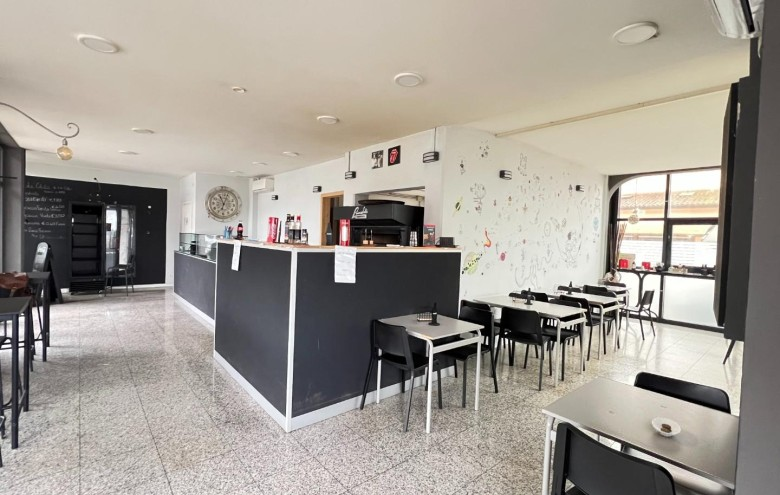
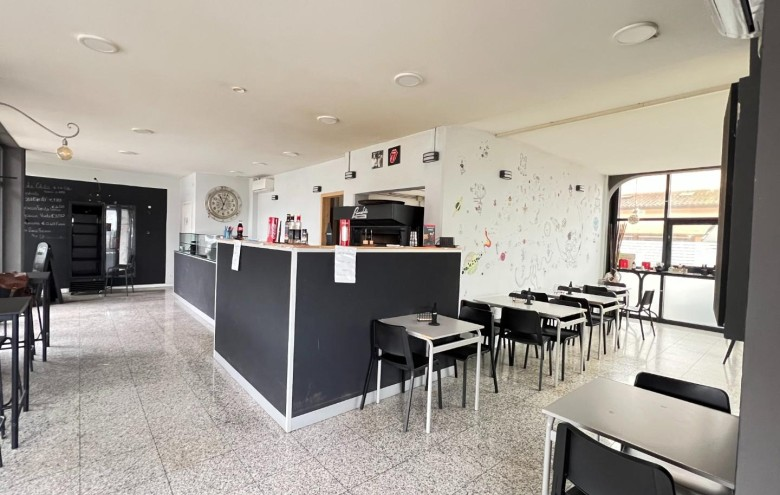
- saucer [651,417,681,437]
